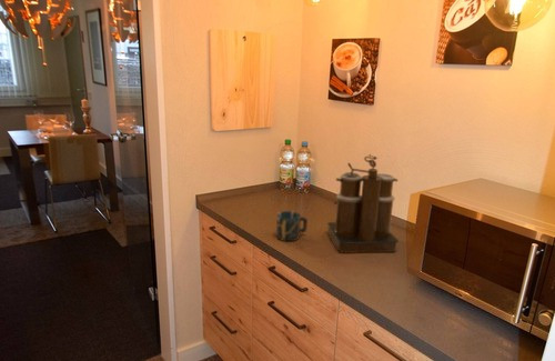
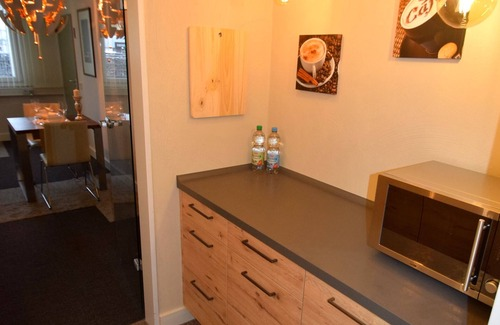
- cup [275,210,309,242]
- coffee maker [326,153,400,254]
